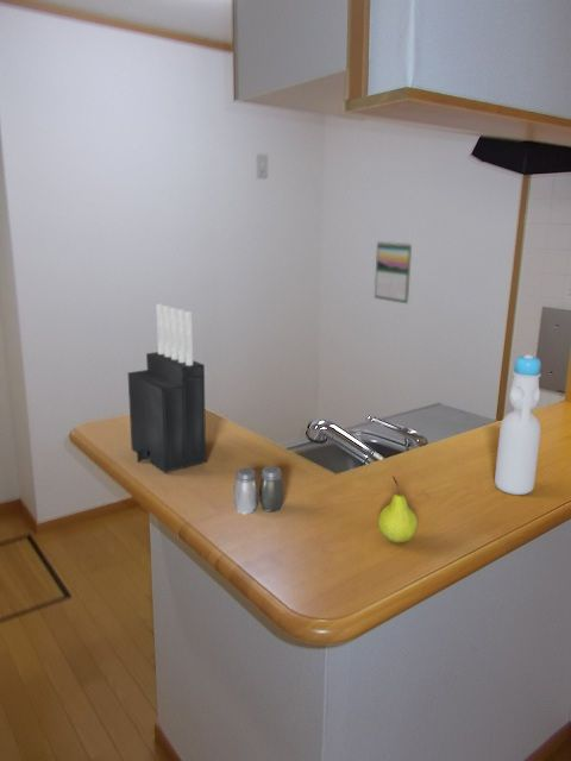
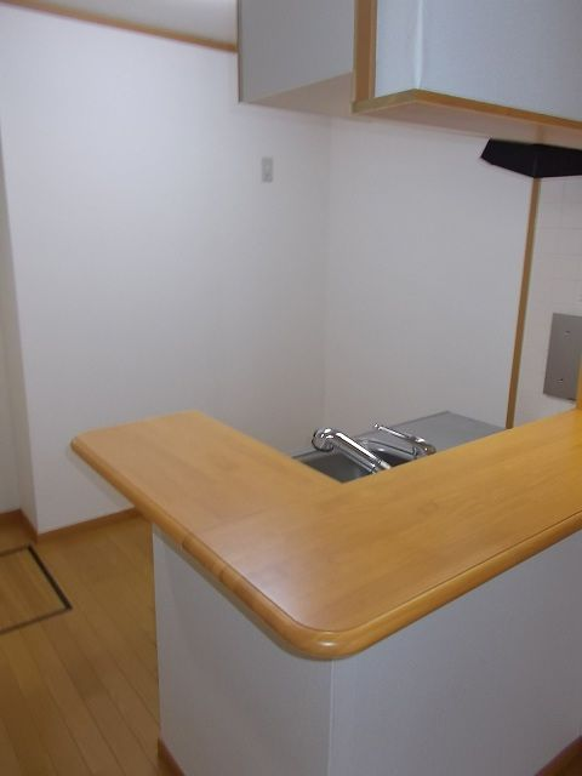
- calendar [374,240,413,304]
- bottle [494,353,542,496]
- knife block [126,303,207,474]
- salt and pepper shaker [232,465,284,515]
- fruit [377,476,419,545]
